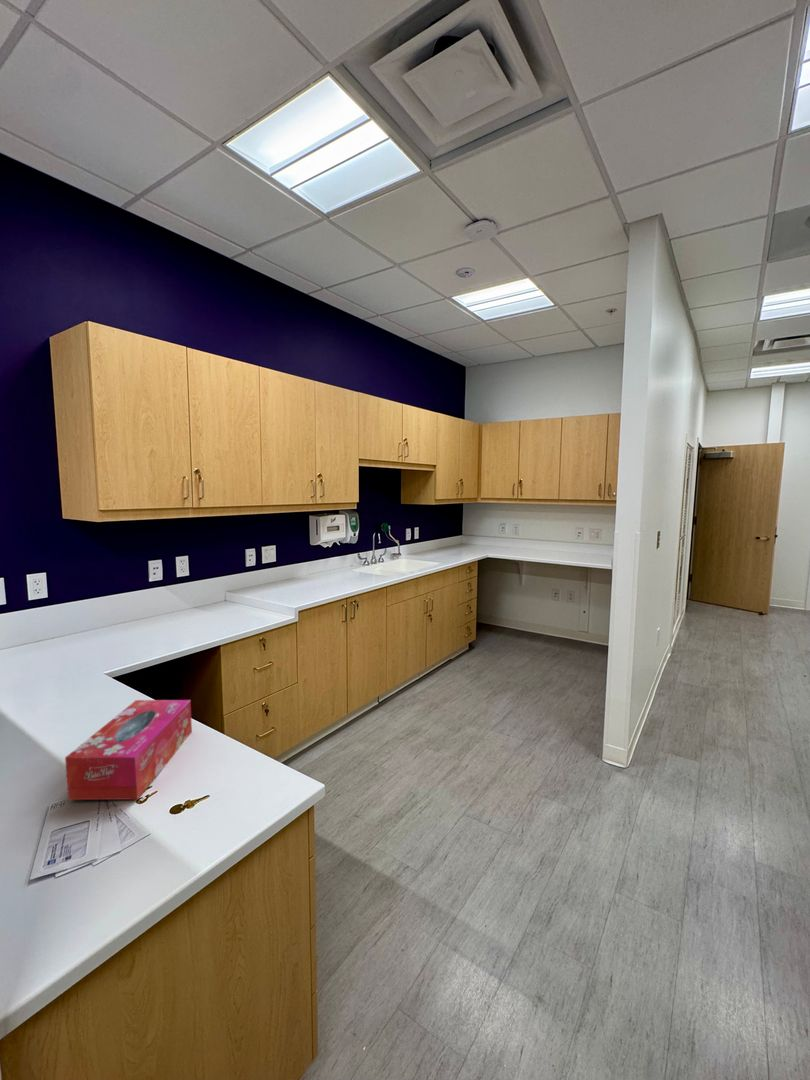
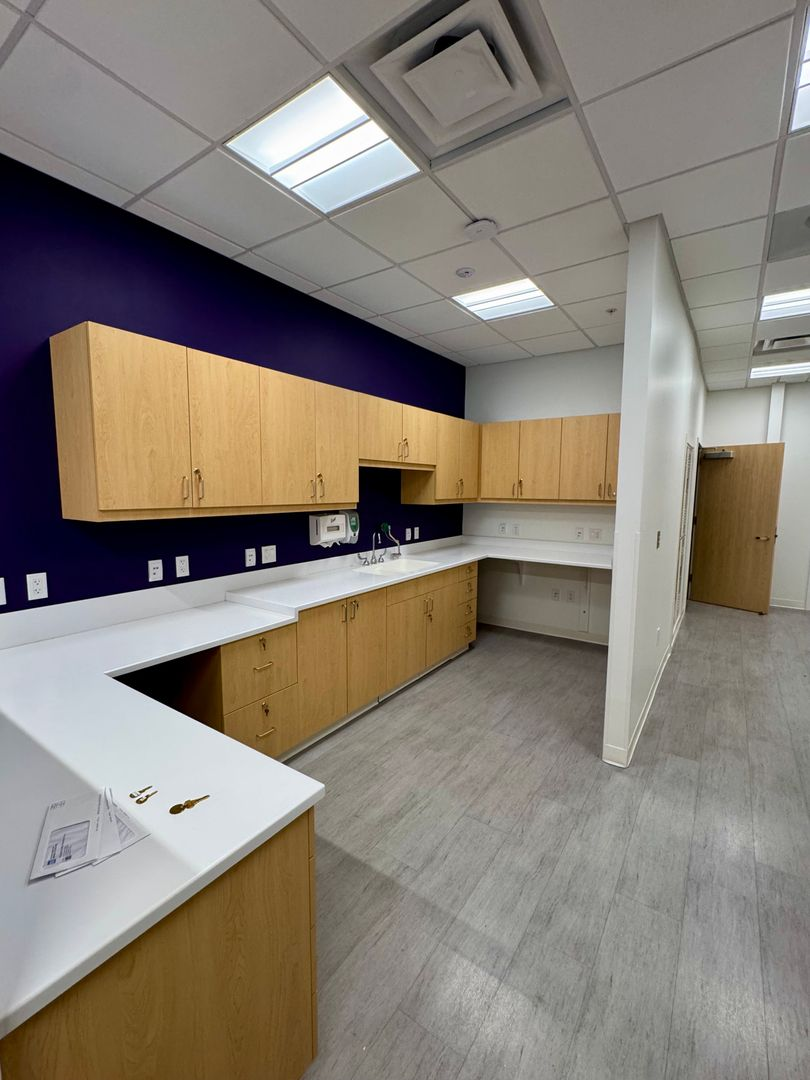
- tissue box [64,699,193,801]
